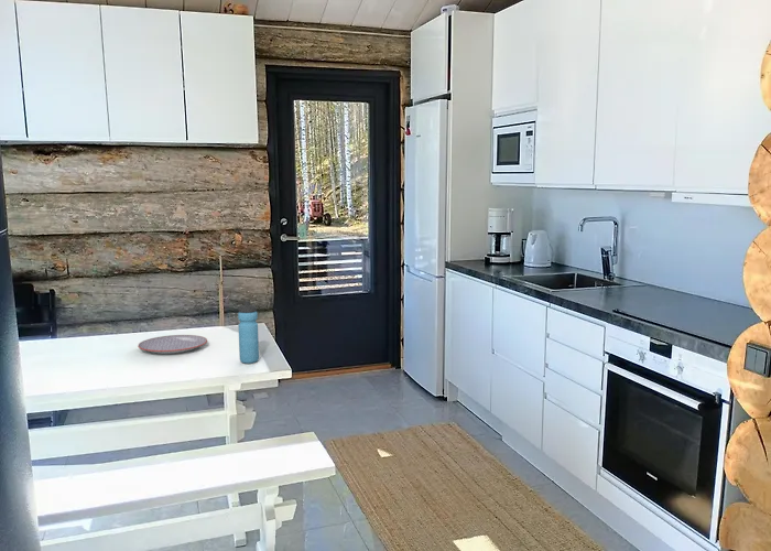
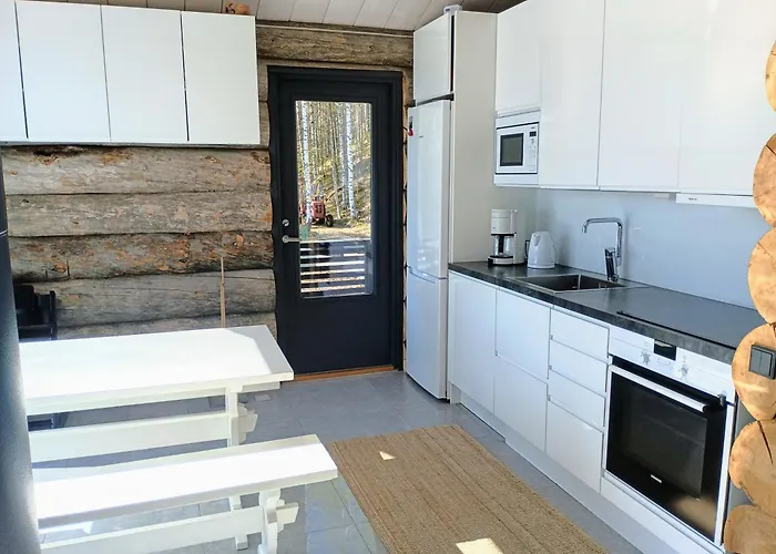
- water bottle [237,300,260,365]
- plate [137,334,208,355]
